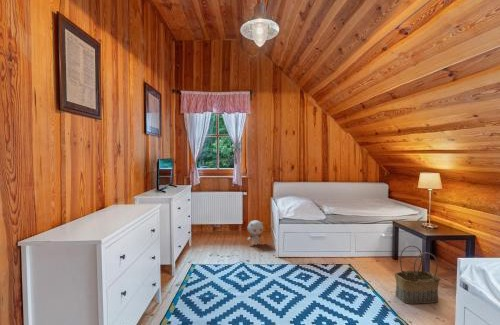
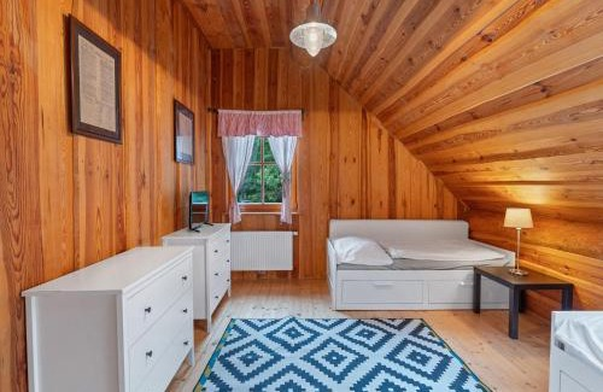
- basket [394,245,441,305]
- plush toy [246,219,264,246]
